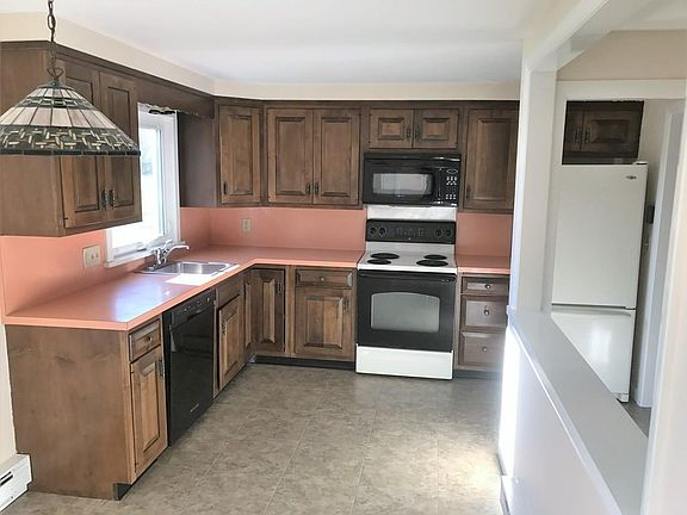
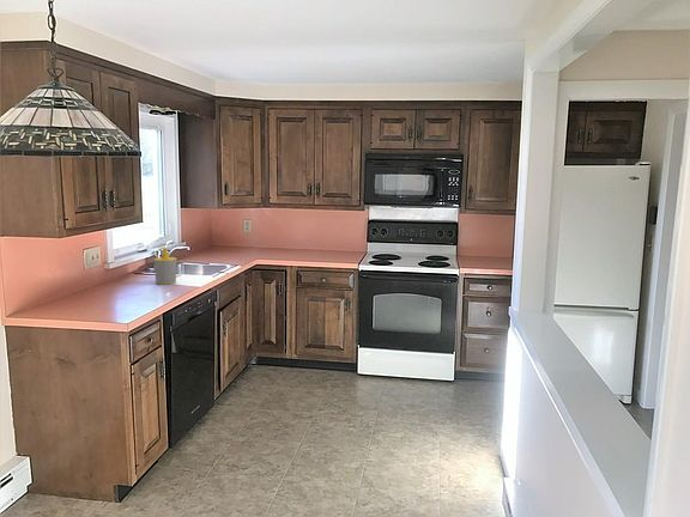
+ soap bottle [153,247,177,286]
